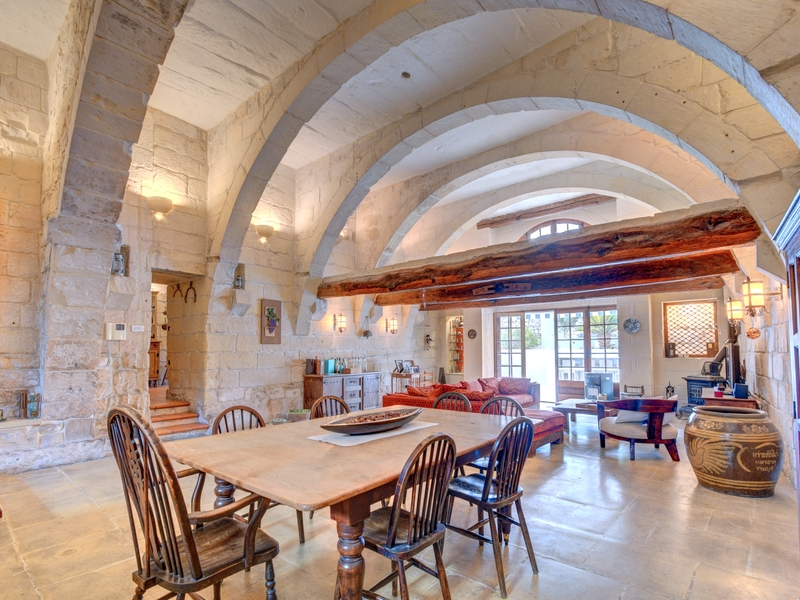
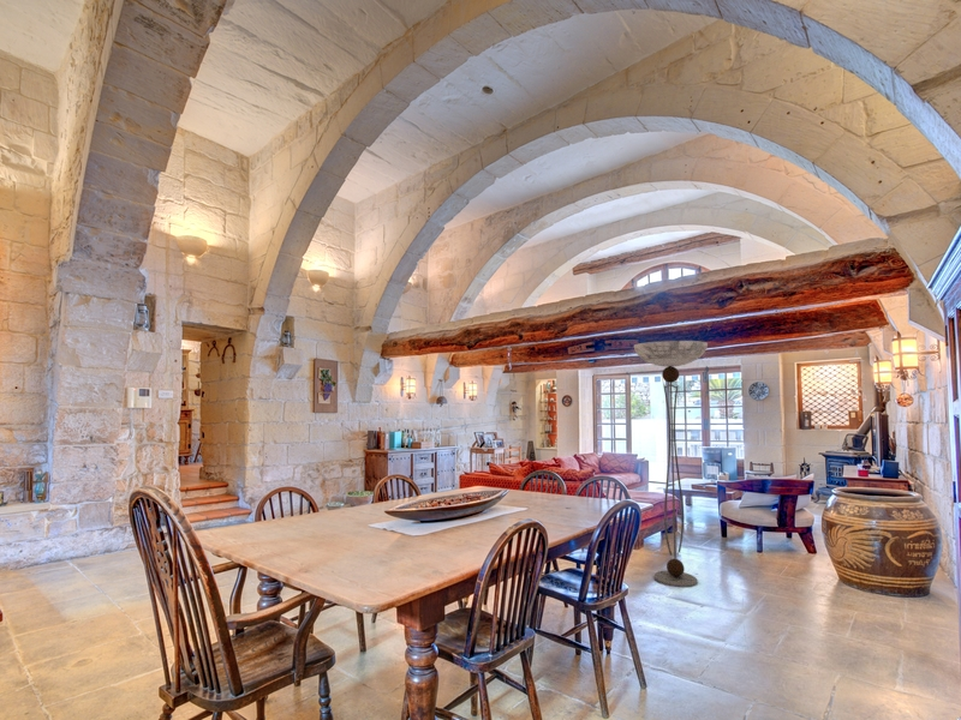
+ floor lamp [633,340,709,588]
